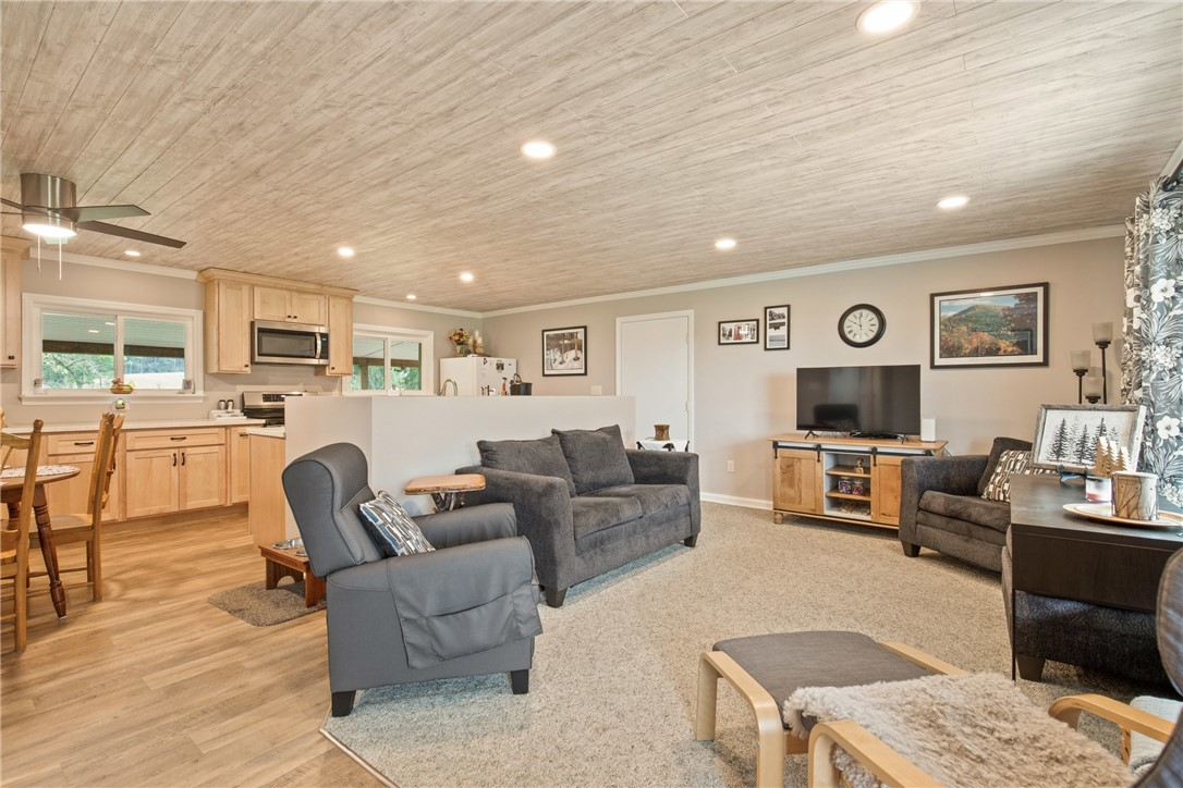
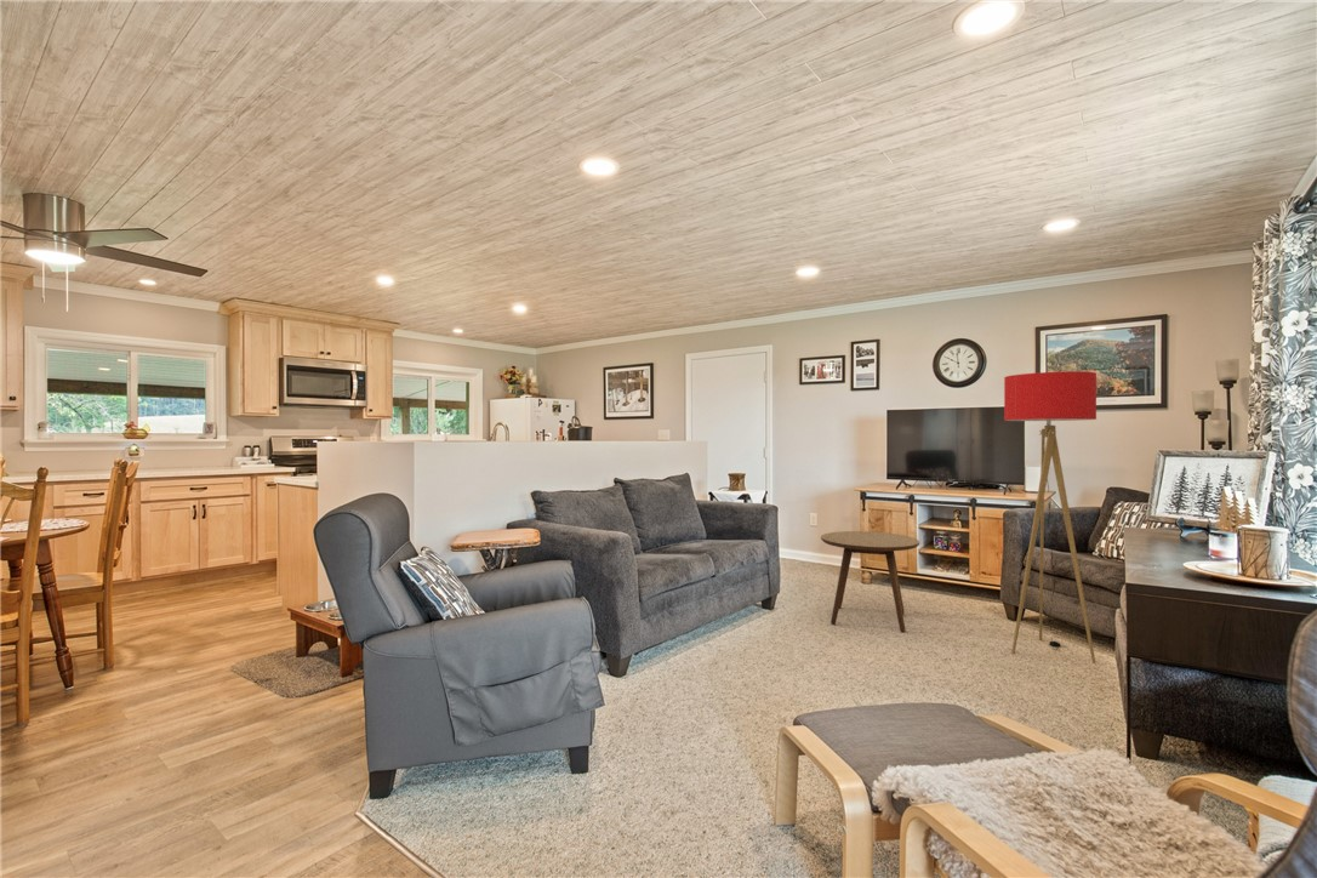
+ floor lamp [1003,370,1098,665]
+ side table [820,530,920,633]
